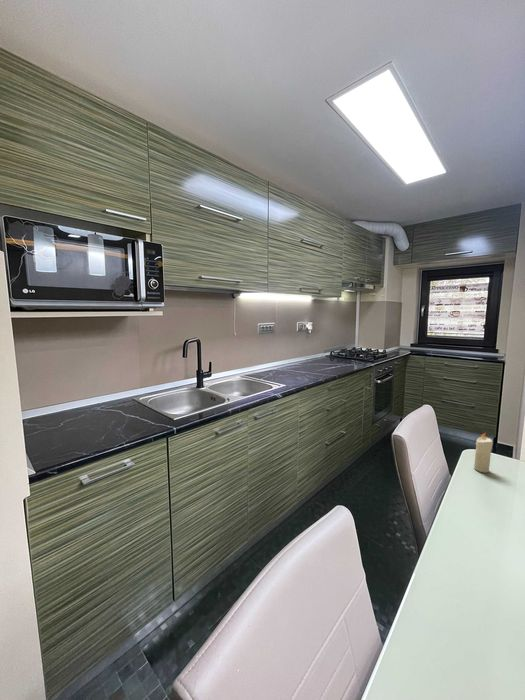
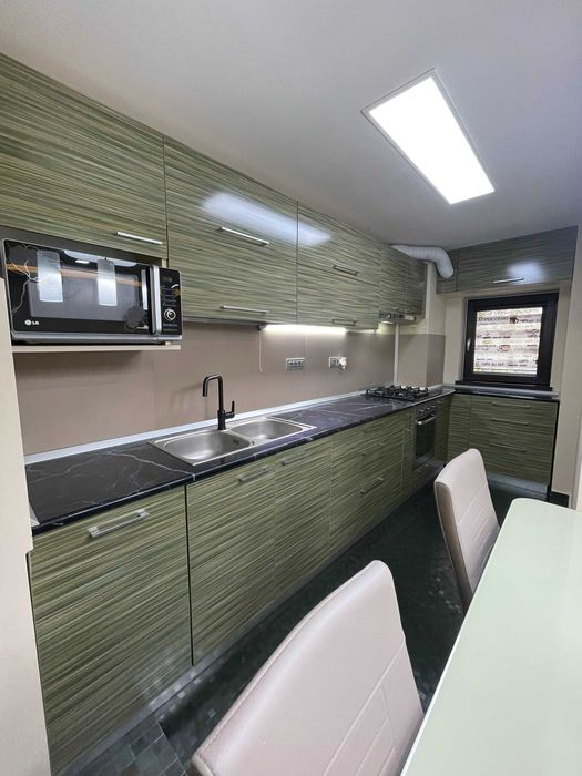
- candle [473,432,493,474]
